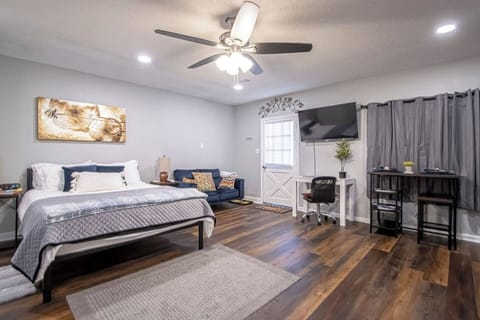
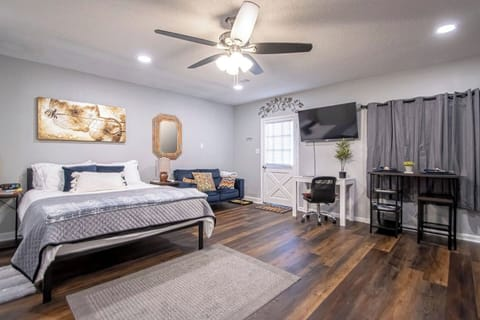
+ home mirror [151,112,183,161]
